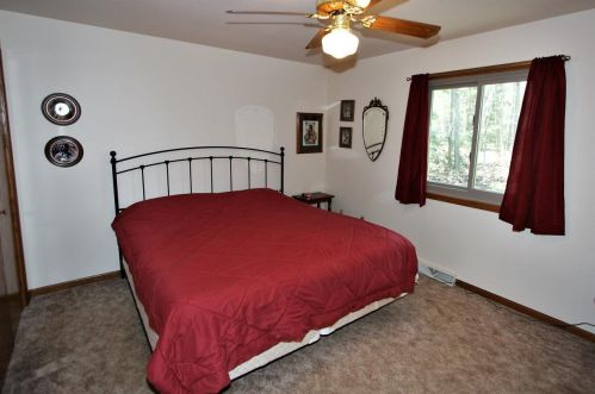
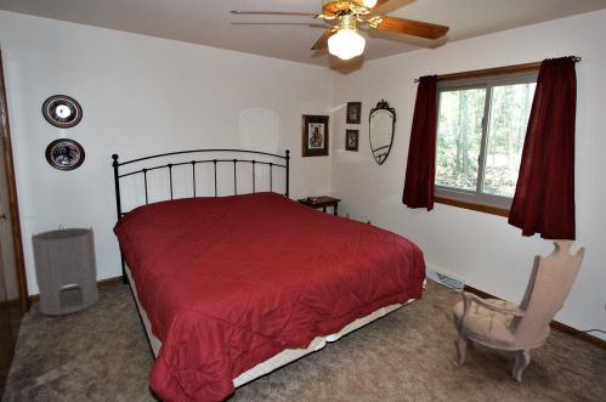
+ armchair [452,238,587,383]
+ cylinder [30,225,100,316]
